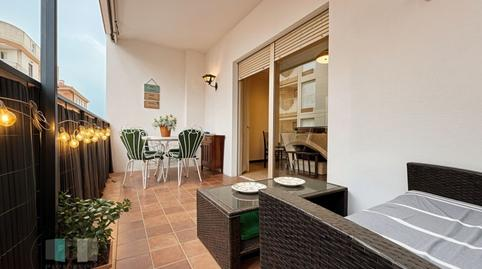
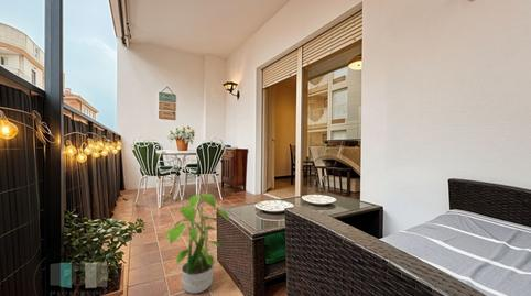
+ potted plant [162,190,230,294]
